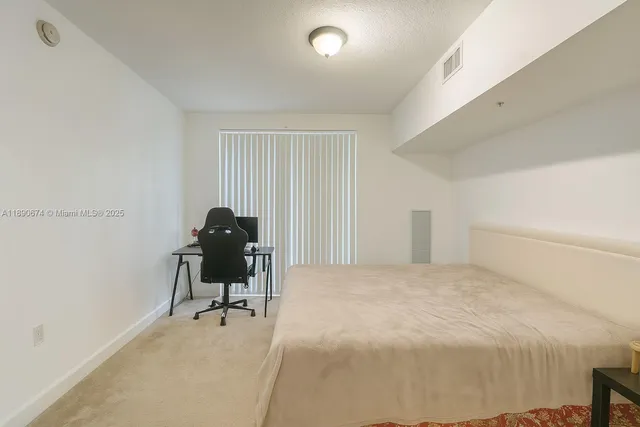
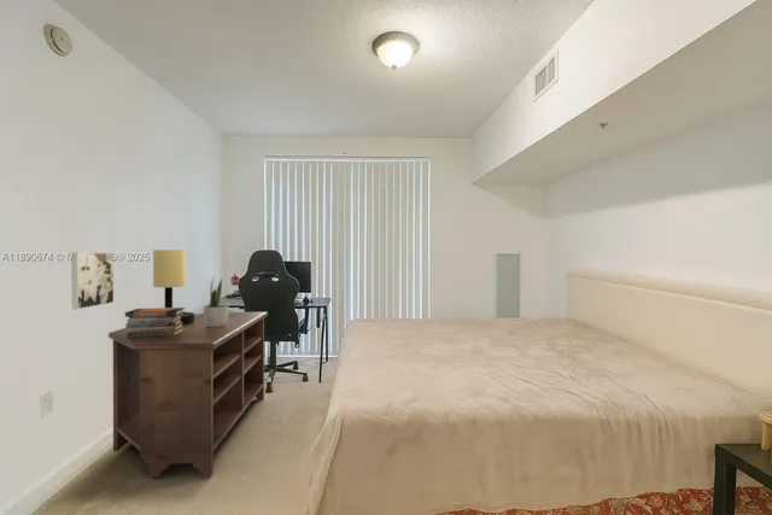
+ potted plant [203,276,229,327]
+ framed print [71,251,115,310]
+ book stack [124,306,186,336]
+ tv stand [107,311,269,479]
+ table lamp [152,248,195,326]
